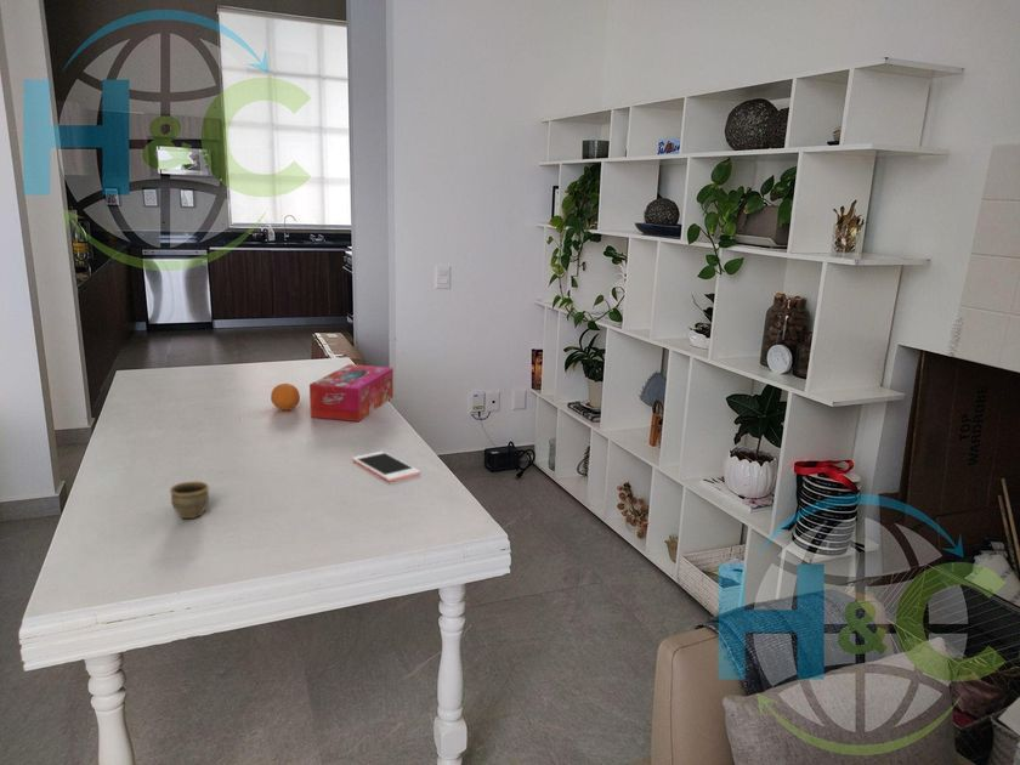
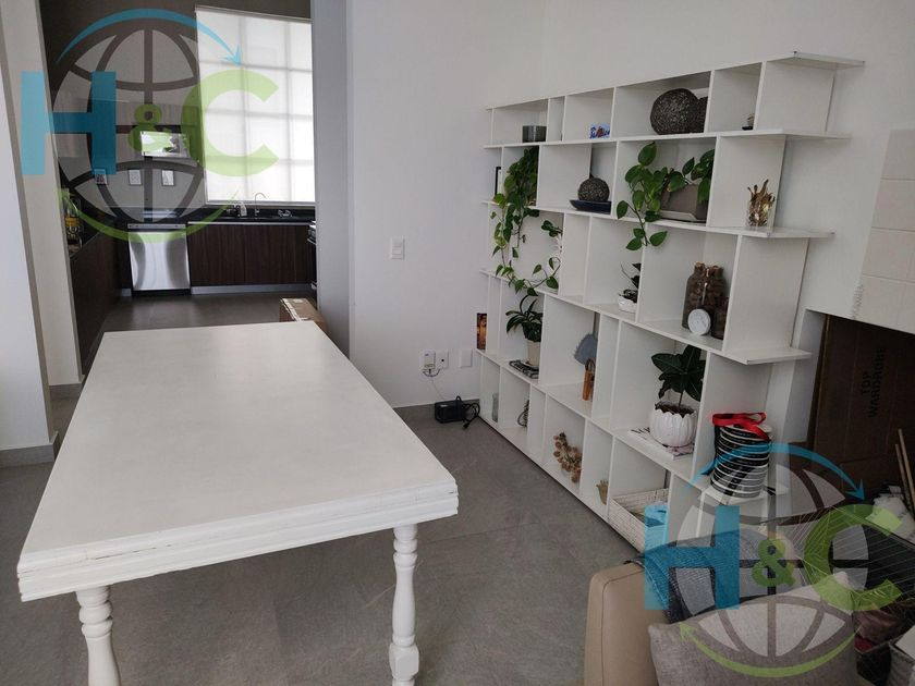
- tissue box [308,363,395,423]
- fruit [270,382,301,412]
- cup [169,480,210,520]
- cell phone [351,450,421,483]
